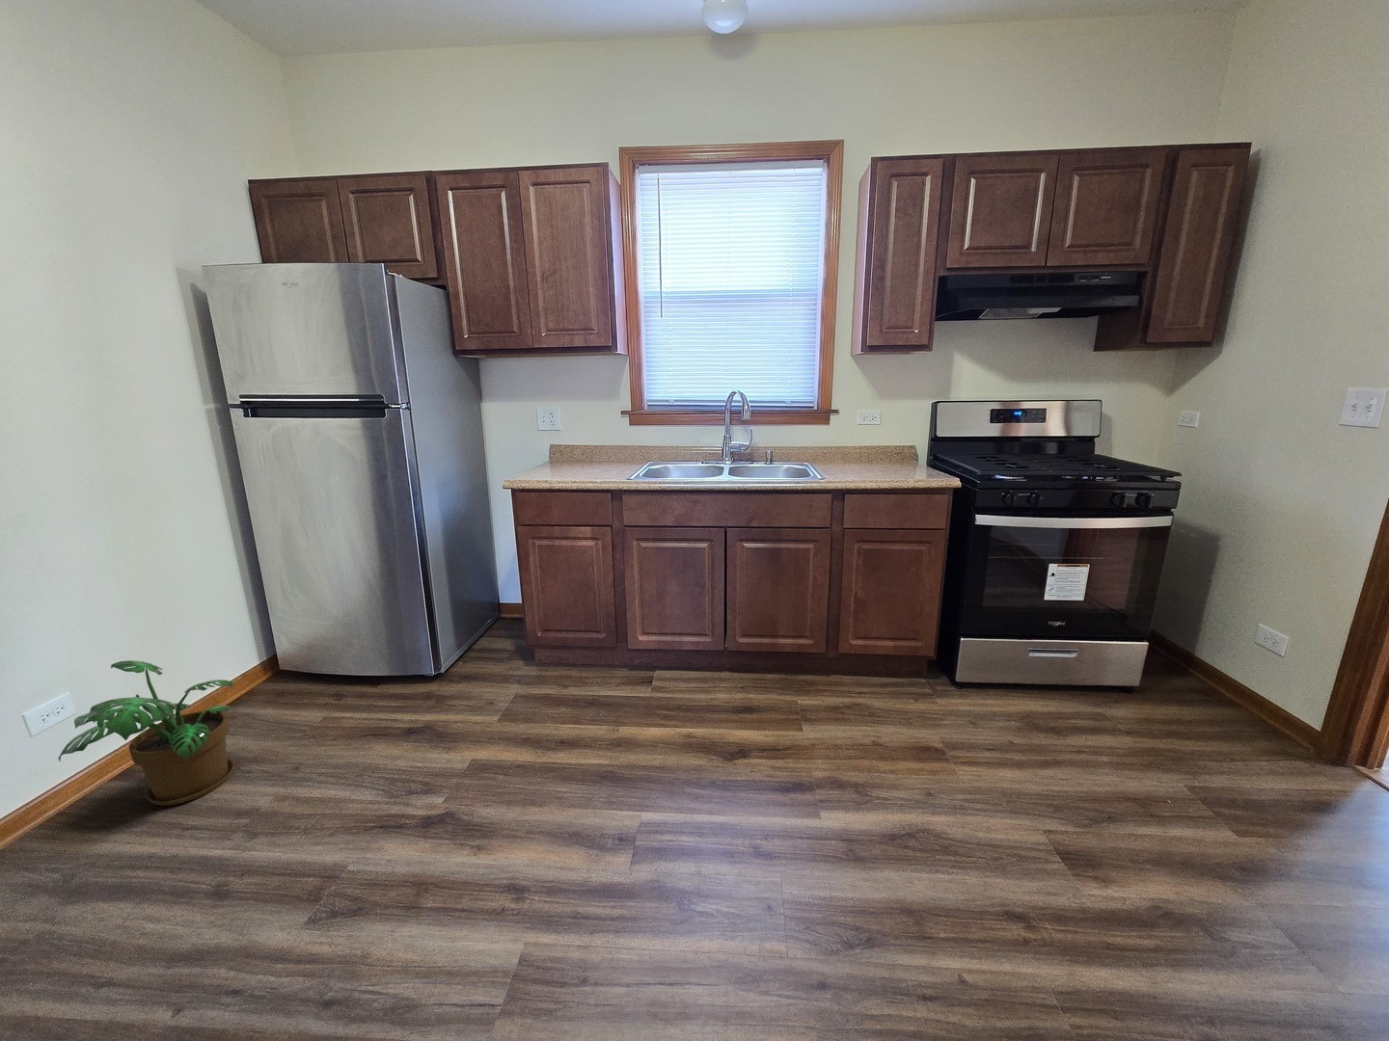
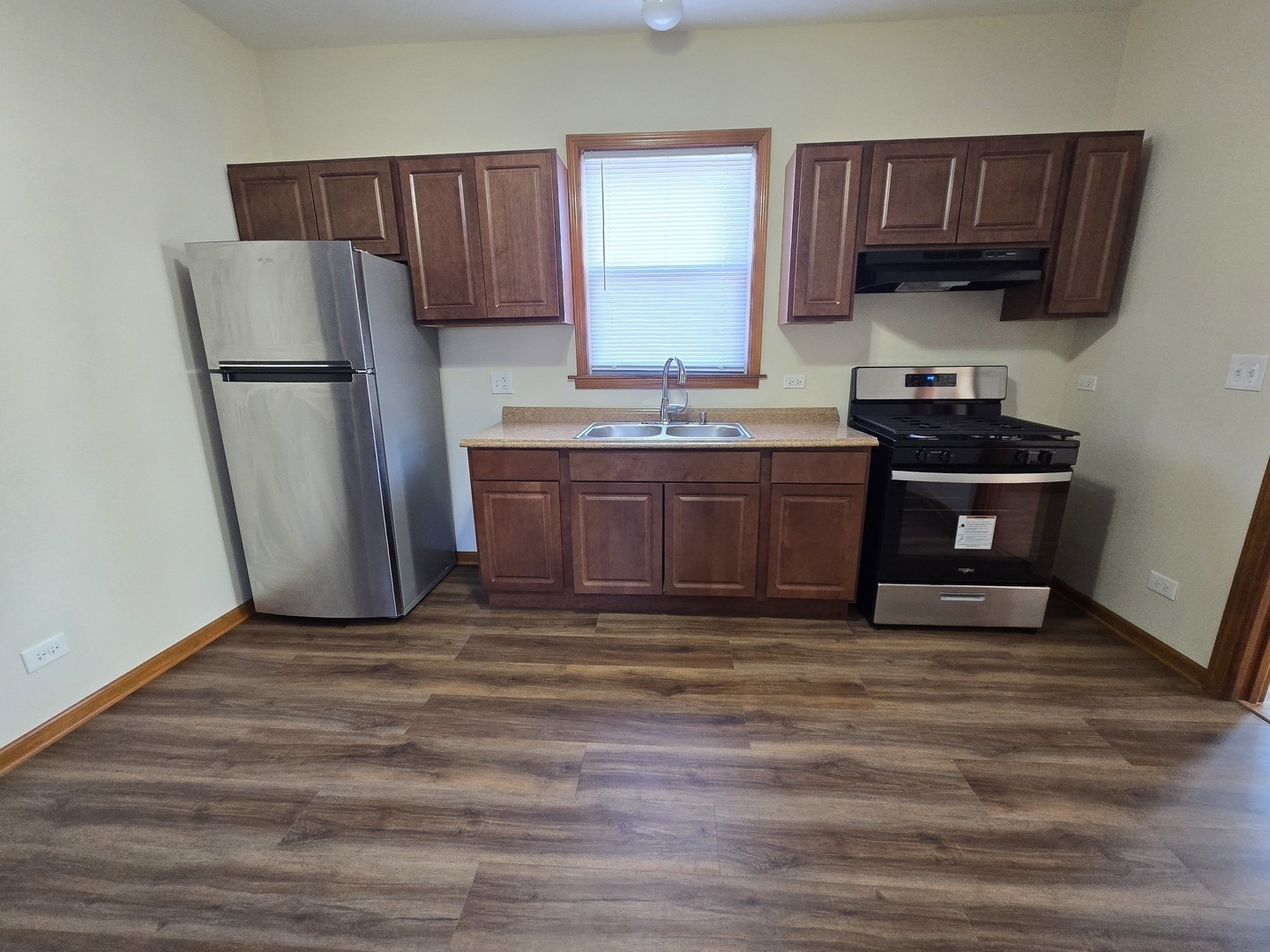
- potted plant [57,659,235,807]
